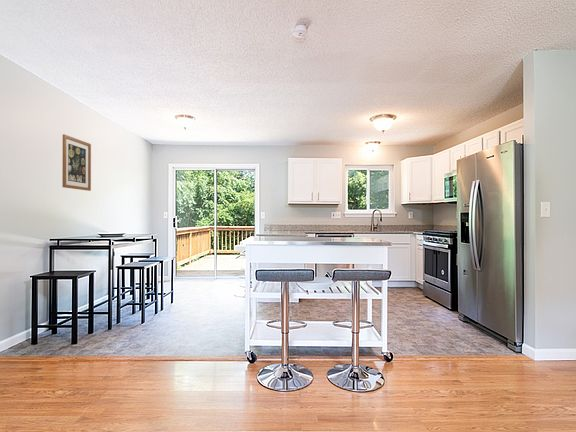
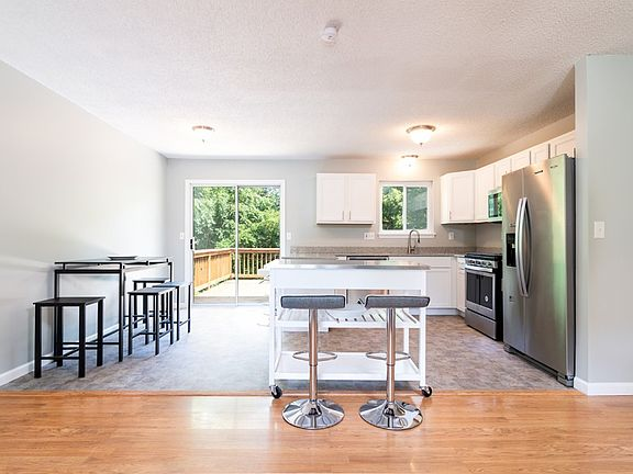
- wall art [61,133,92,192]
